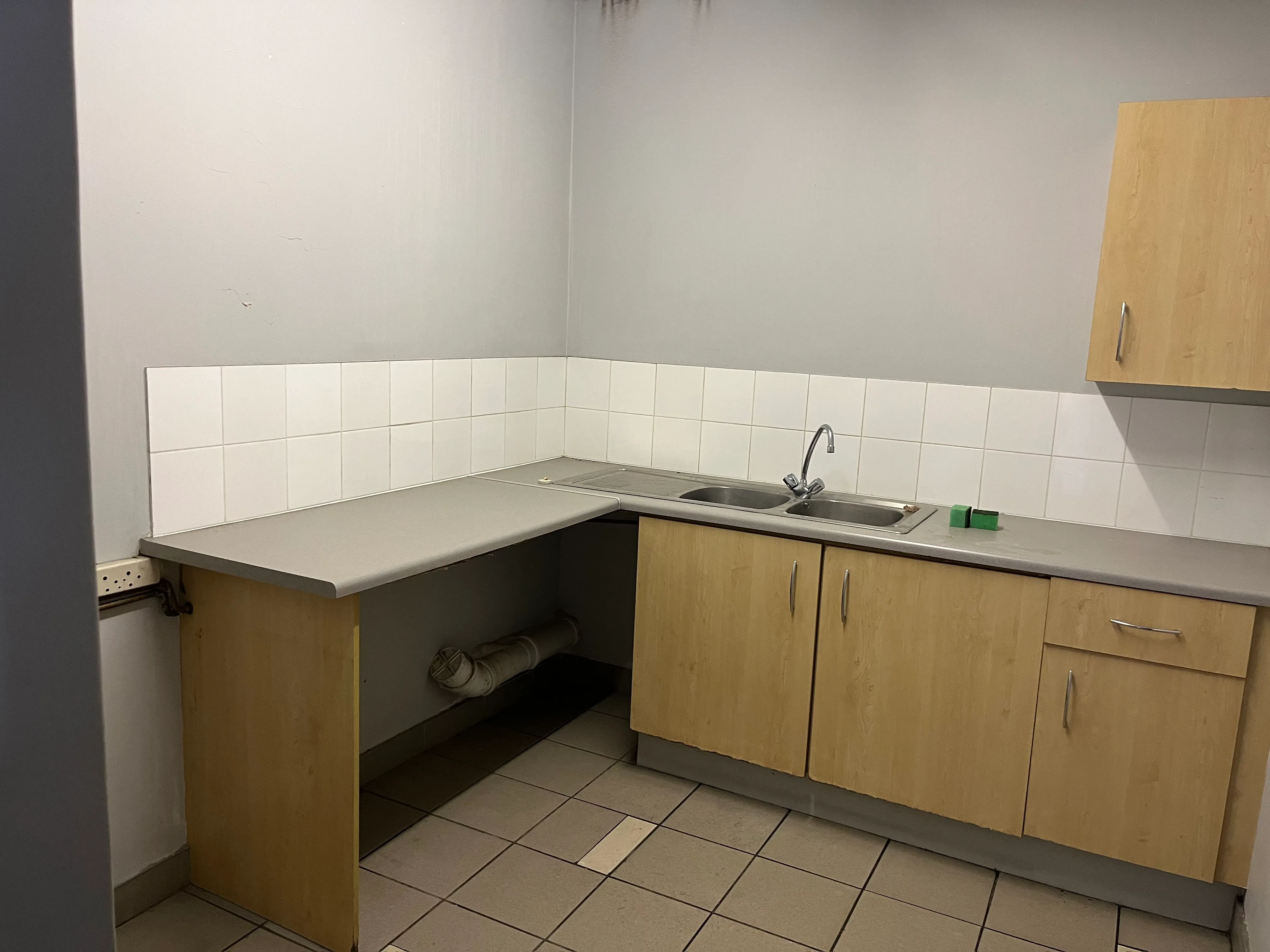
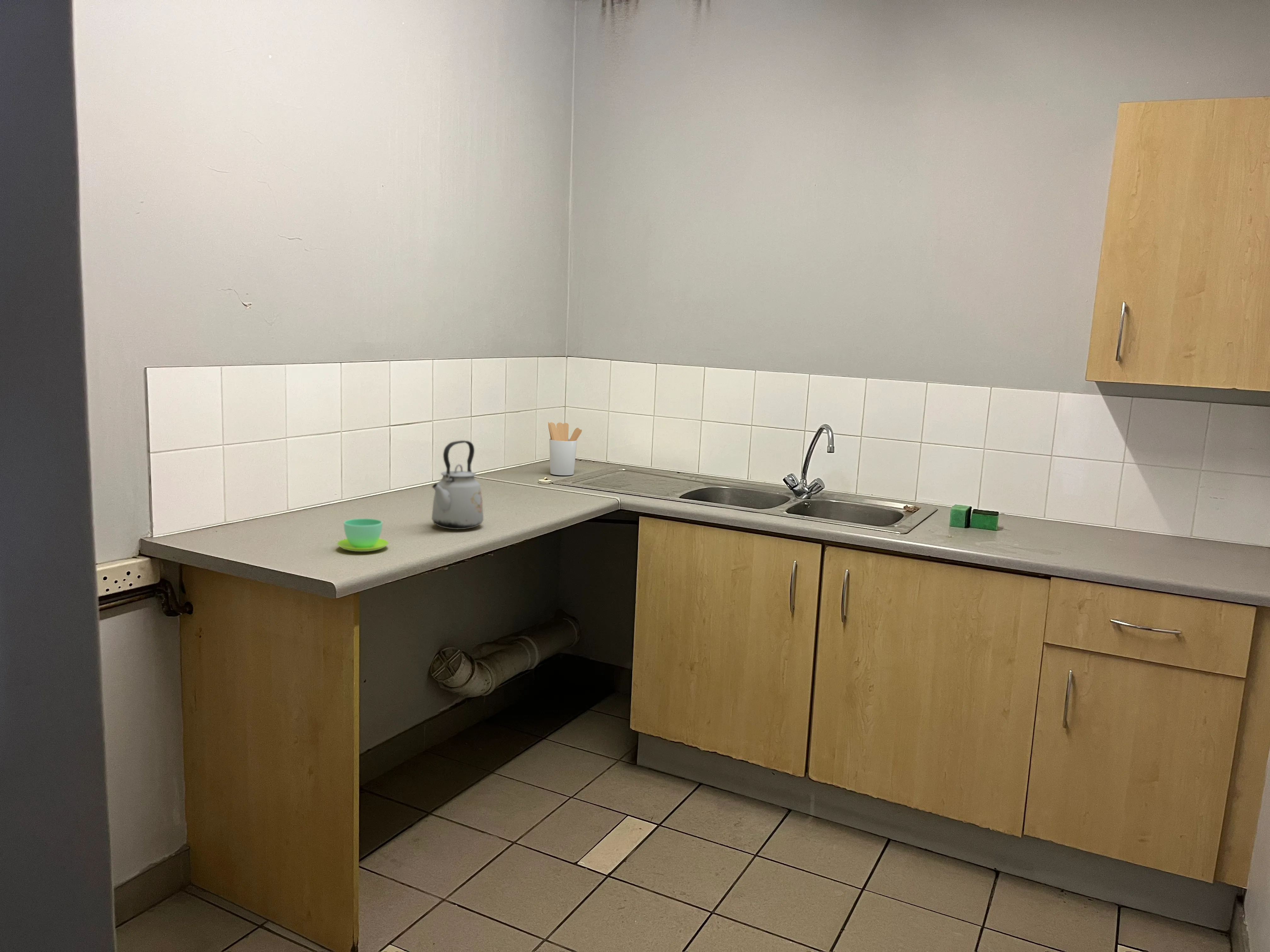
+ kettle [431,440,484,530]
+ cup [337,518,389,552]
+ utensil holder [548,422,582,476]
